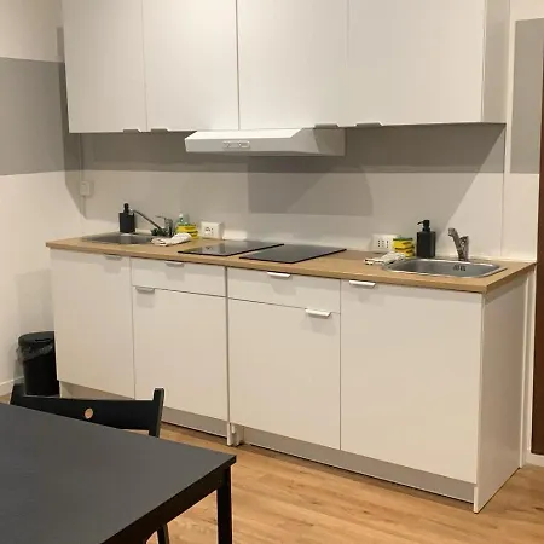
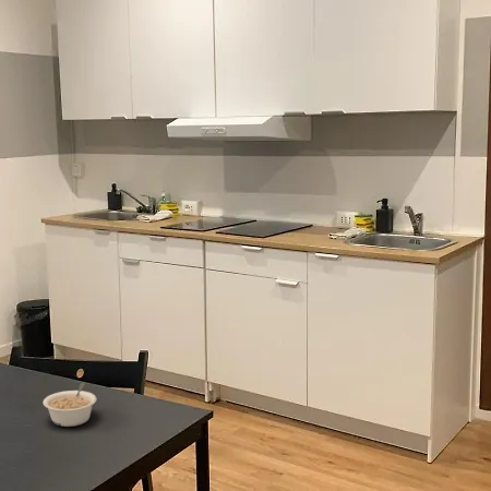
+ legume [43,382,98,428]
